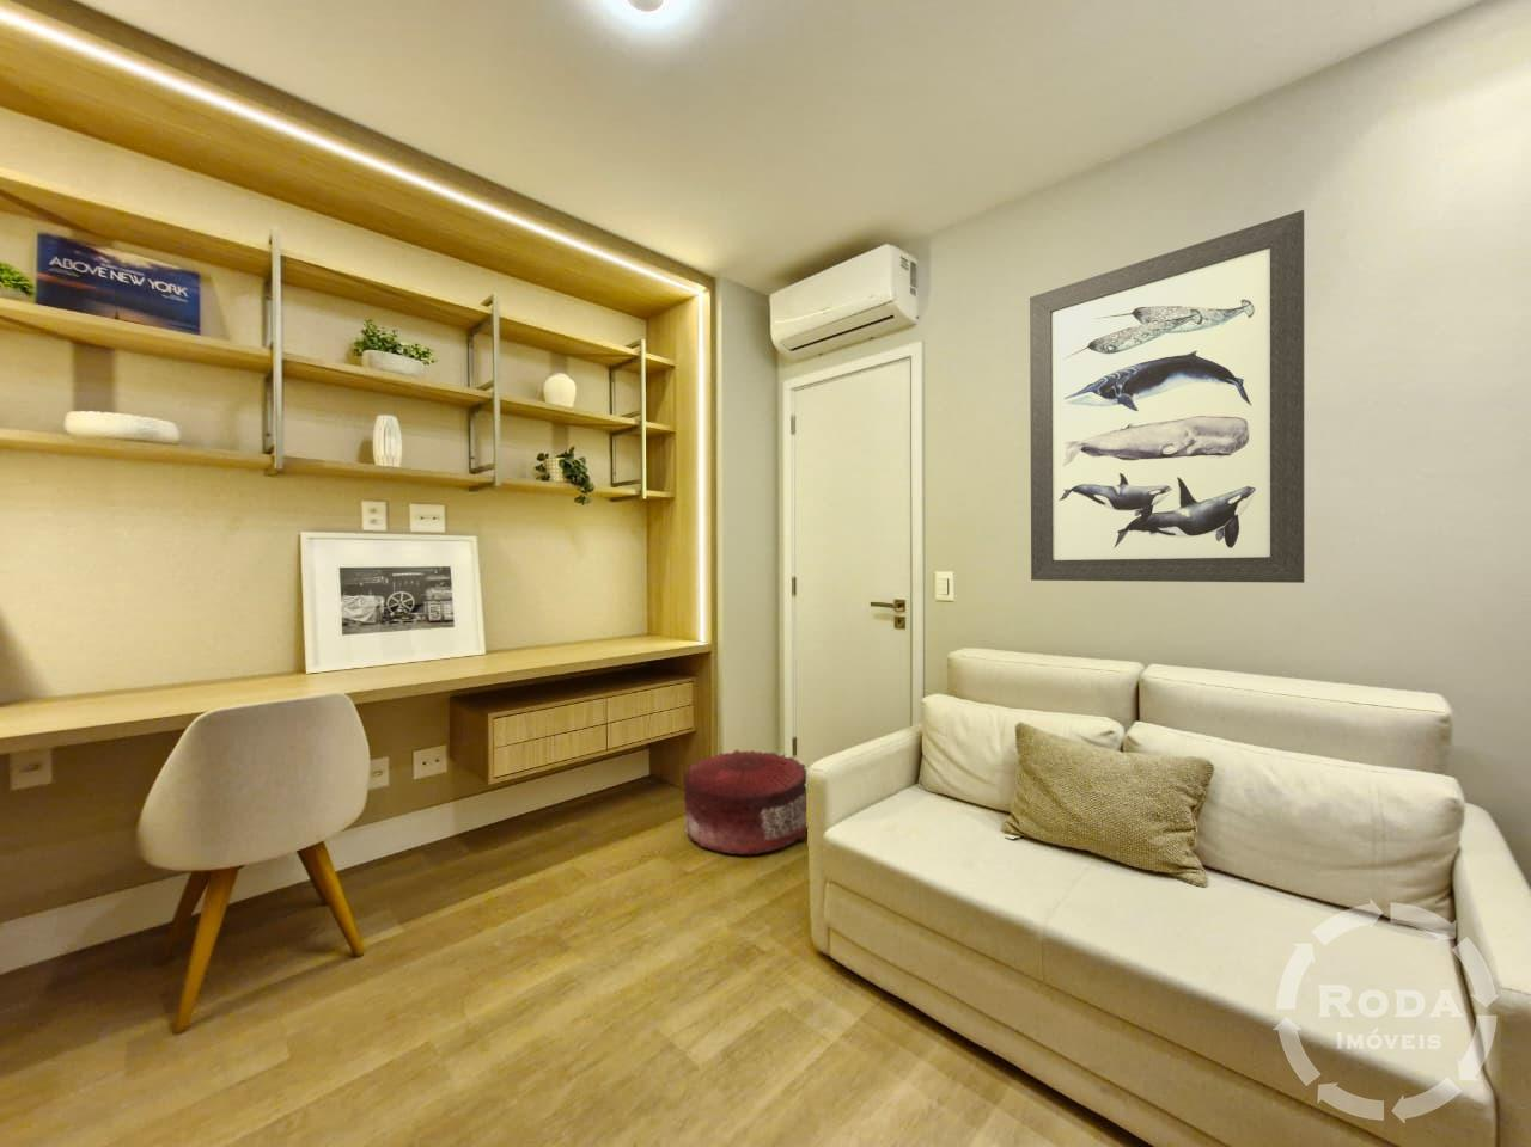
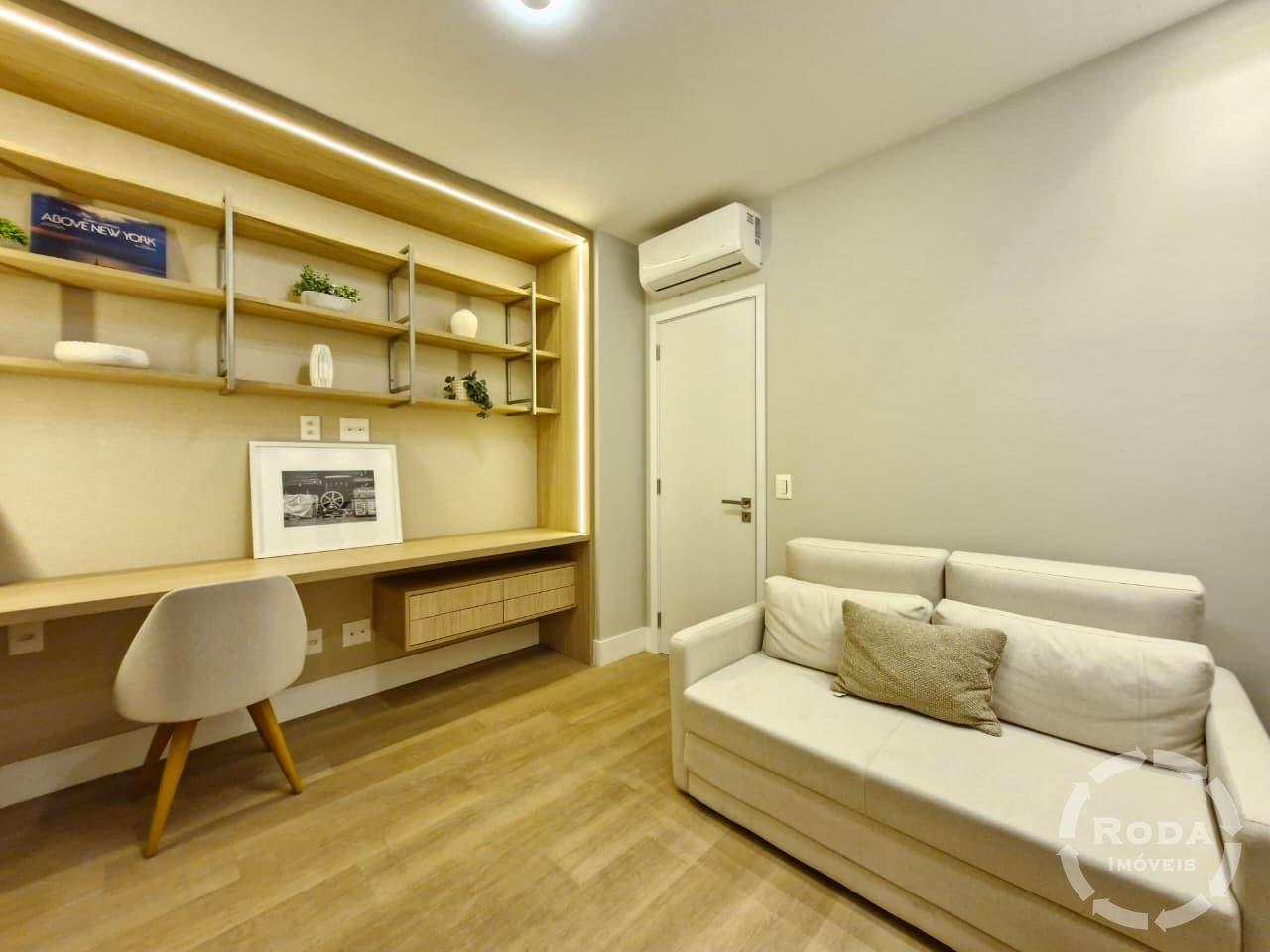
- wall art [1028,210,1304,584]
- pouf [682,748,809,855]
